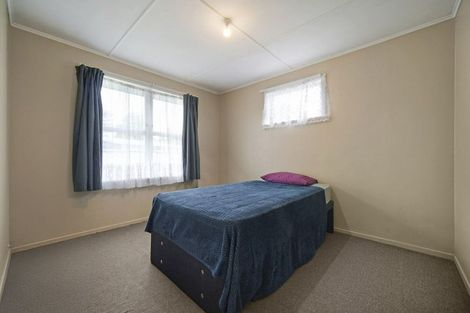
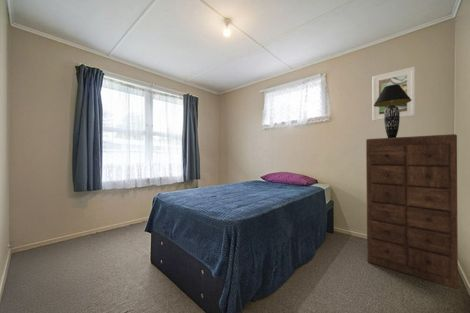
+ table lamp [373,84,412,138]
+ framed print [371,66,416,122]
+ dresser [365,133,459,290]
